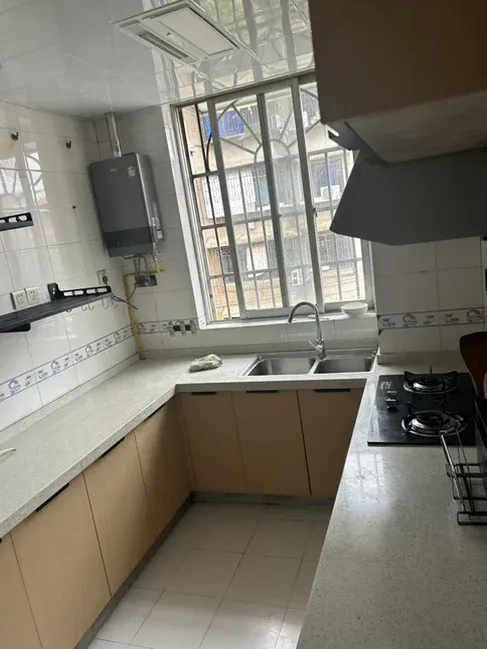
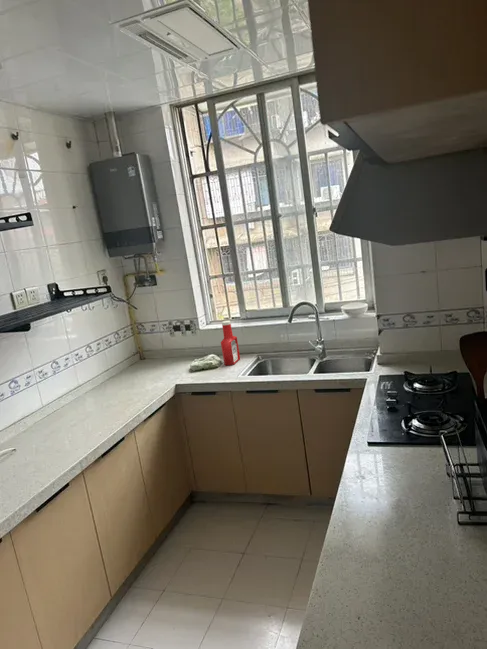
+ soap bottle [220,320,241,366]
